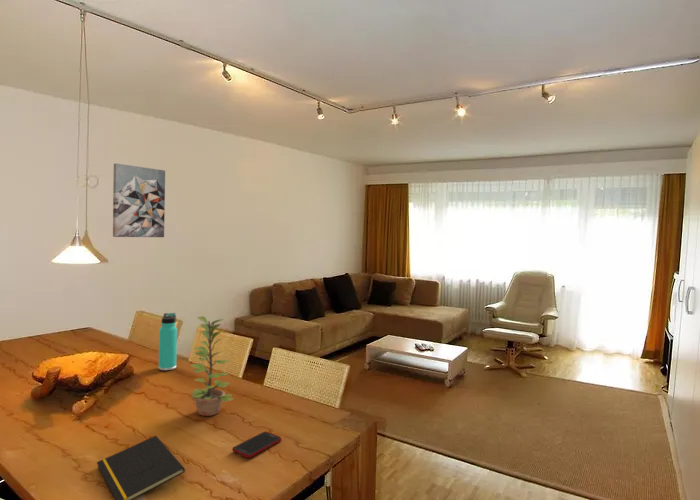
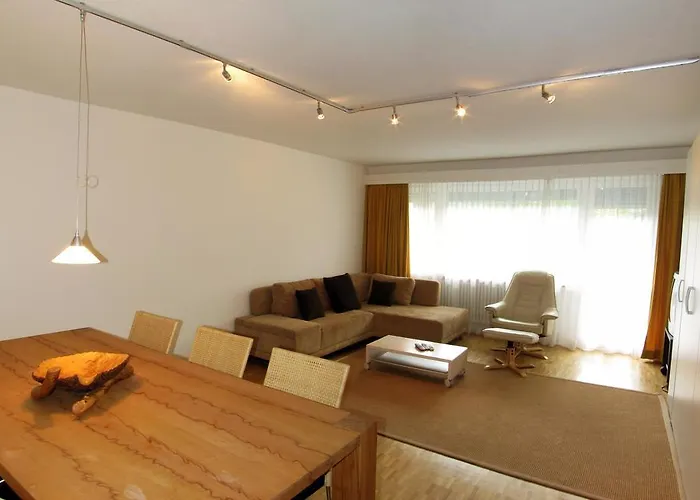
- wall art [112,163,166,238]
- thermos bottle [158,312,178,371]
- notepad [96,435,186,500]
- plant [189,315,235,417]
- cell phone [231,431,282,459]
